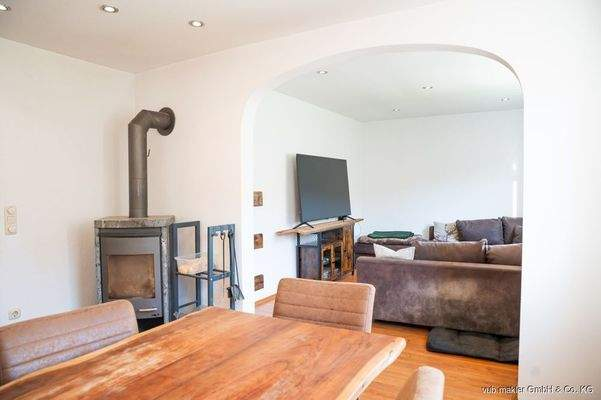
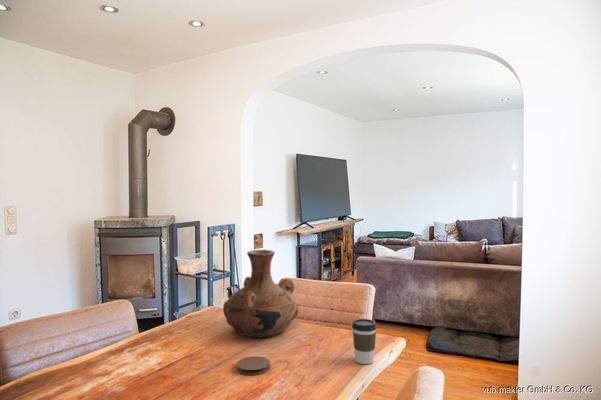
+ coffee cup [351,318,378,365]
+ coaster [236,355,271,376]
+ vase [222,248,299,339]
